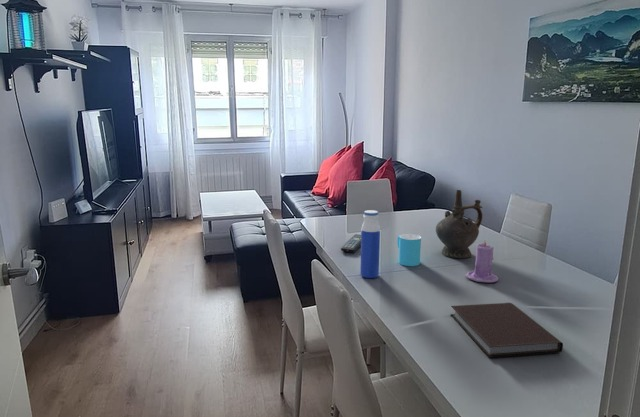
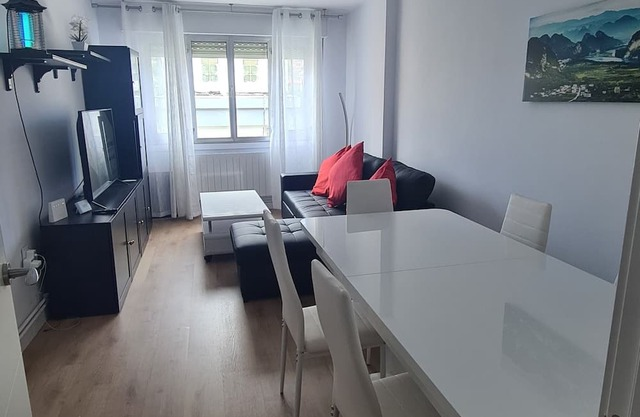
- remote control [340,233,361,254]
- ceremonial vessel [435,189,483,259]
- candle [465,241,499,284]
- cup [396,233,422,267]
- water bottle [359,209,381,279]
- notebook [450,302,564,358]
